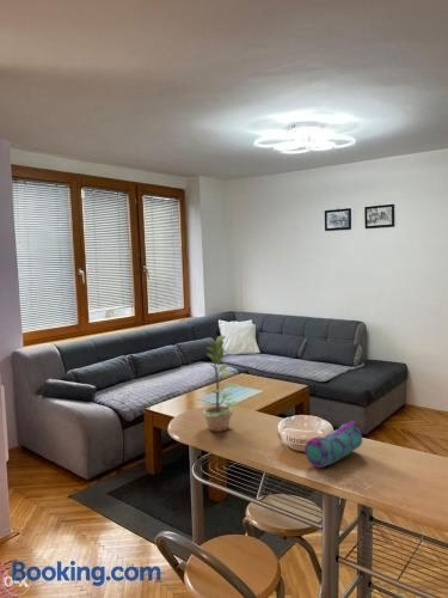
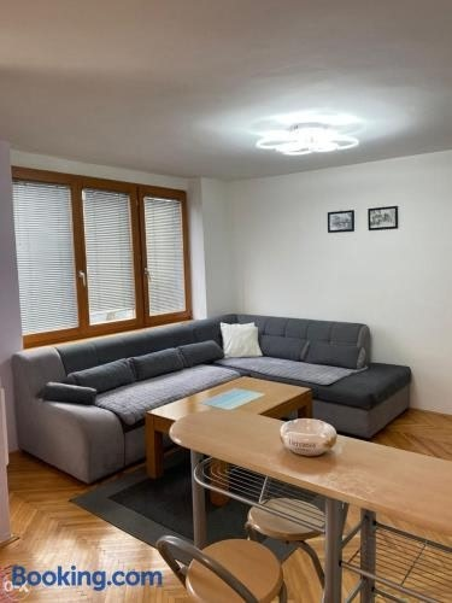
- plant [200,335,240,433]
- pencil case [303,420,363,469]
